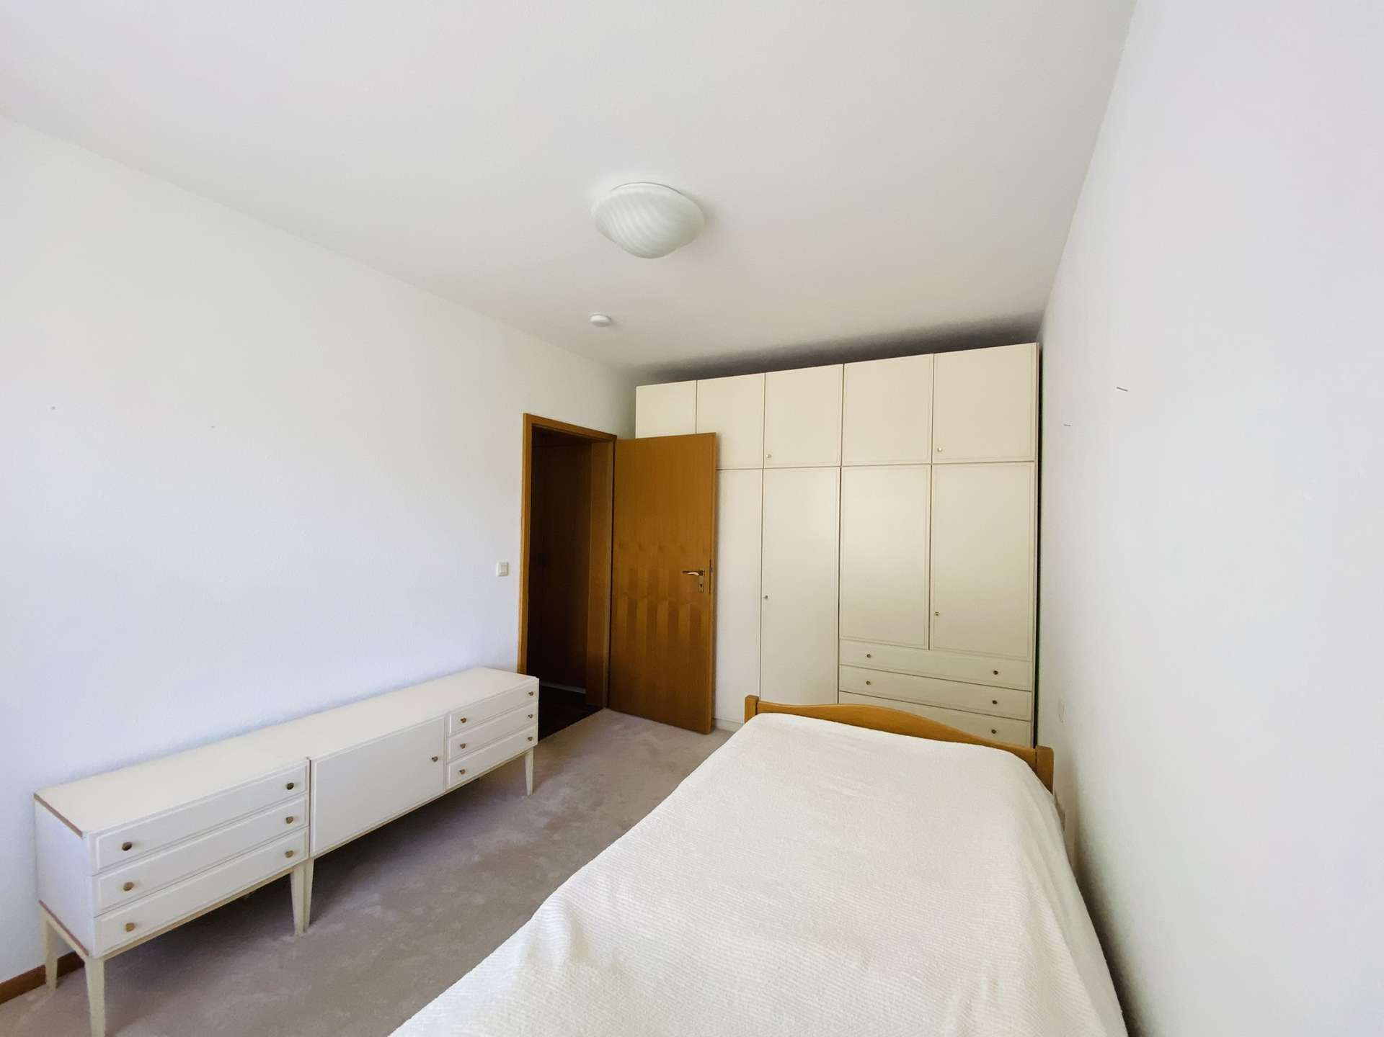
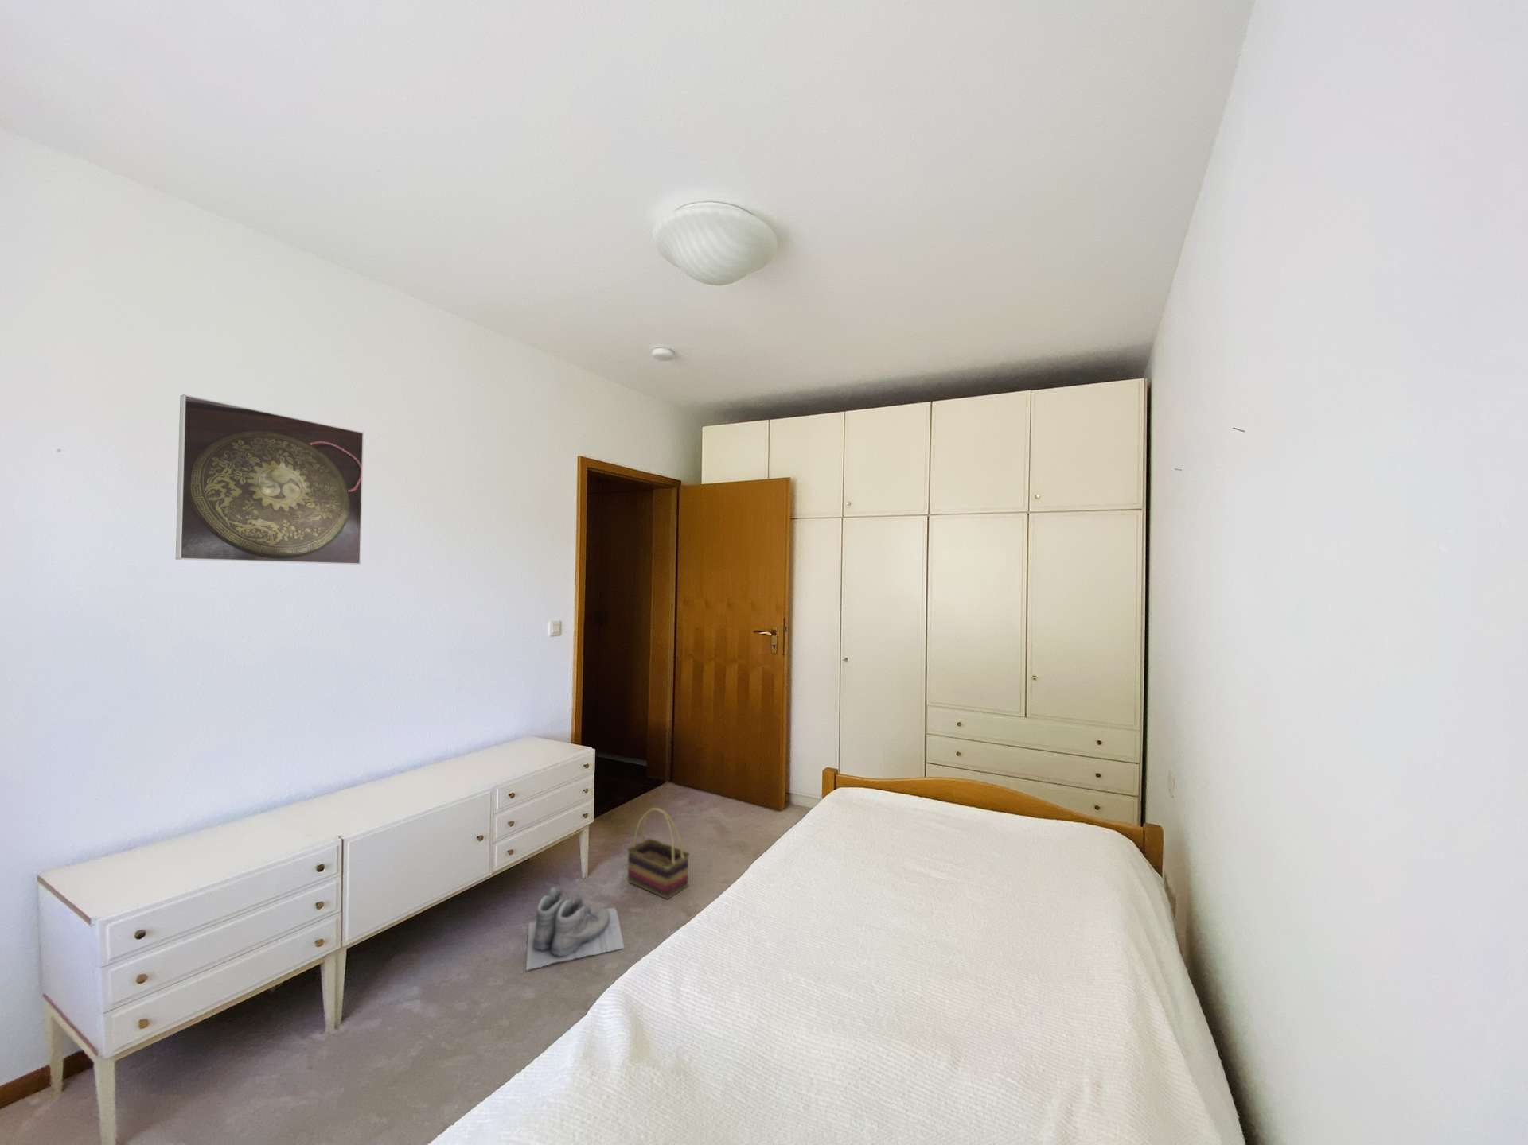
+ basket [627,807,689,900]
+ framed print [176,393,365,565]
+ boots [526,886,624,972]
